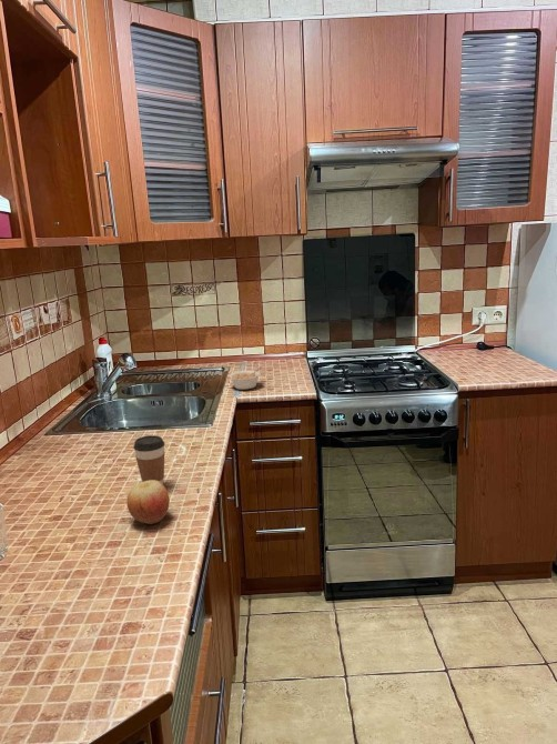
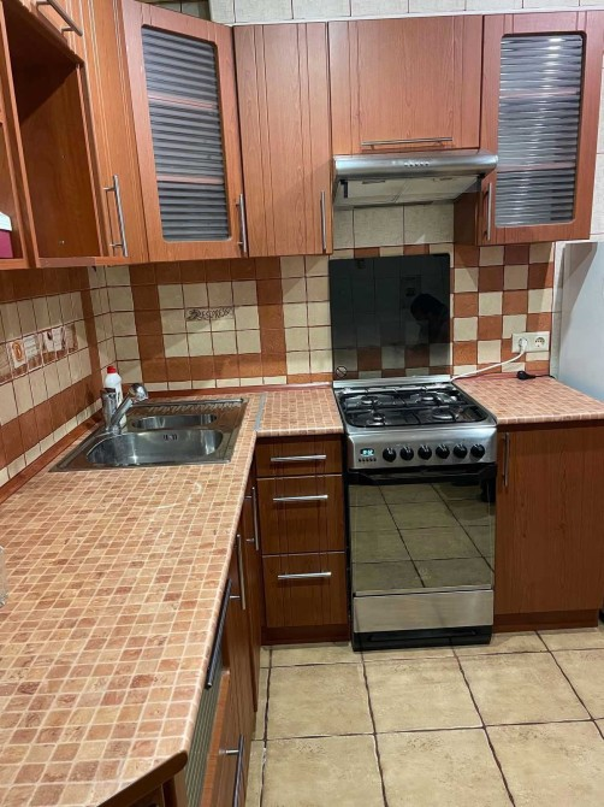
- coffee cup [133,434,165,484]
- legume [227,366,262,391]
- apple [126,480,171,525]
